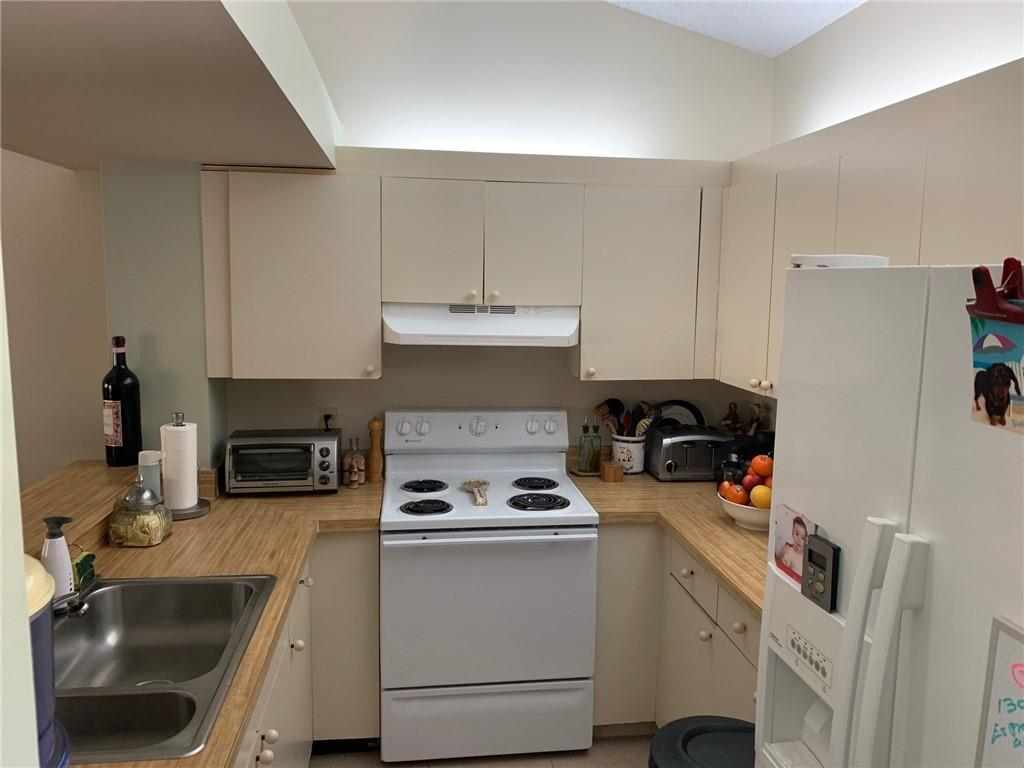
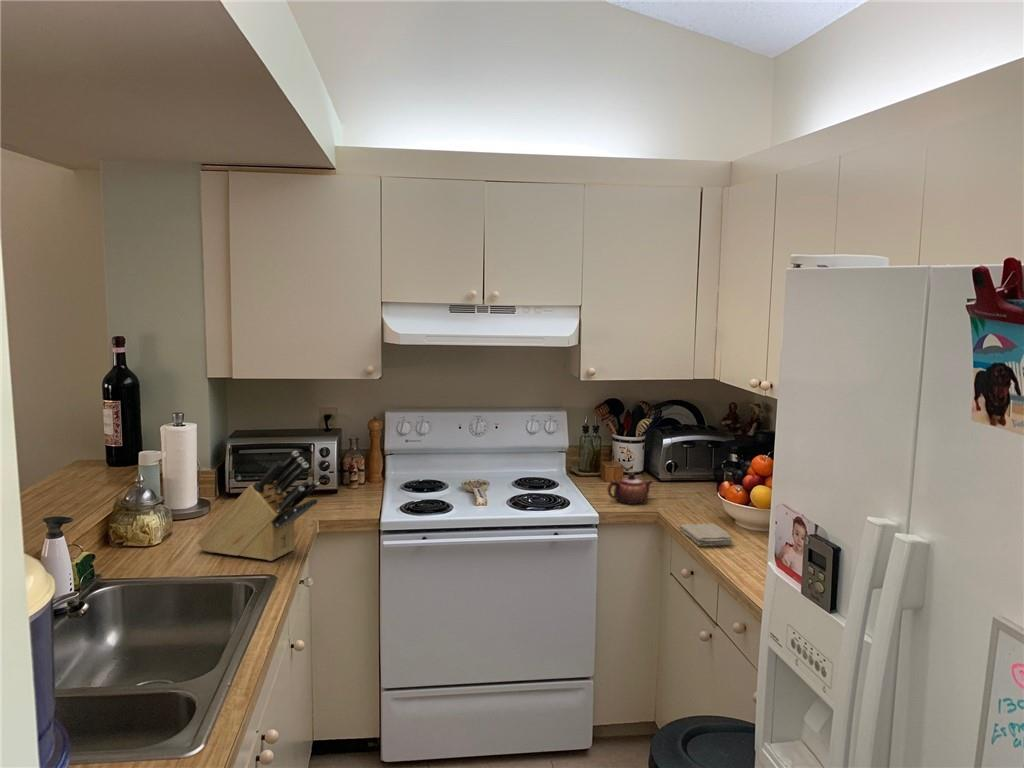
+ teapot [606,472,654,505]
+ knife block [197,450,320,562]
+ washcloth [678,523,734,547]
